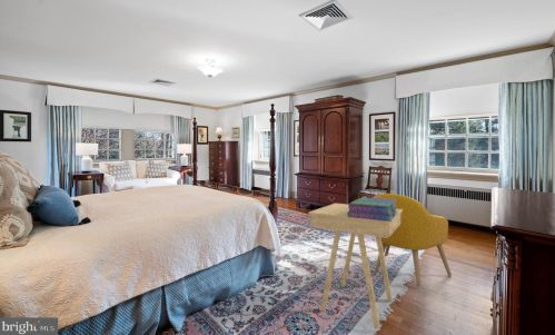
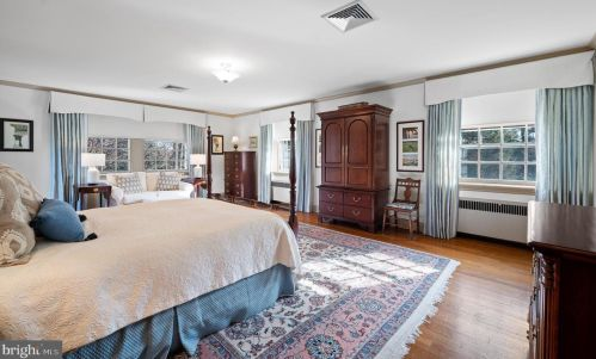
- armchair [373,193,453,287]
- stack of books [347,196,397,221]
- side table [307,203,403,329]
